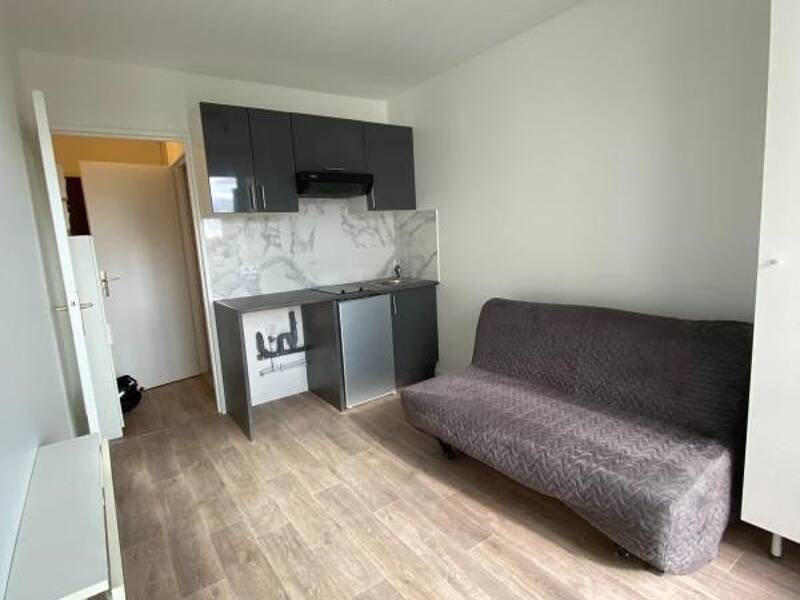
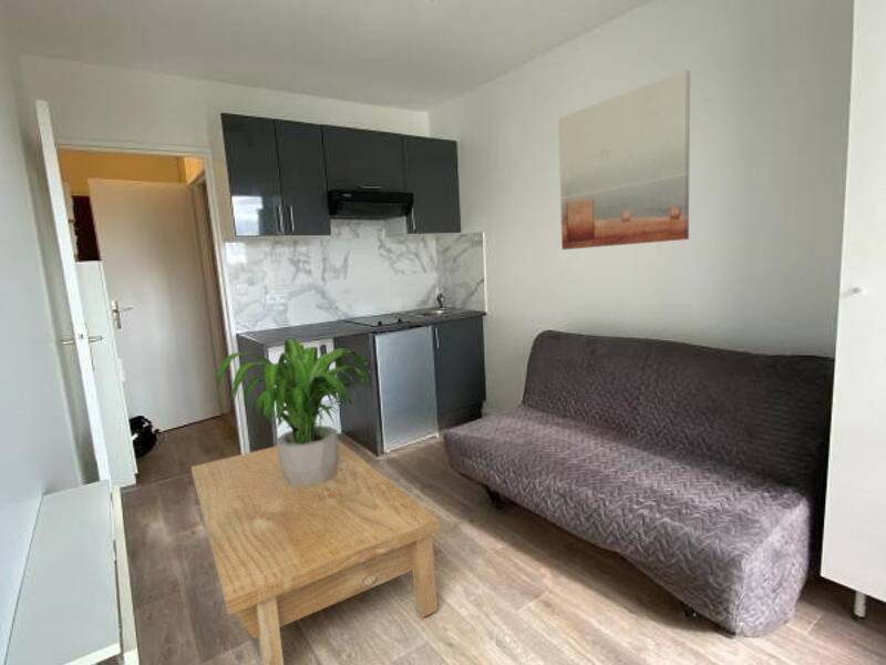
+ coffee table [190,439,441,665]
+ wall art [557,69,691,250]
+ potted plant [216,337,372,487]
